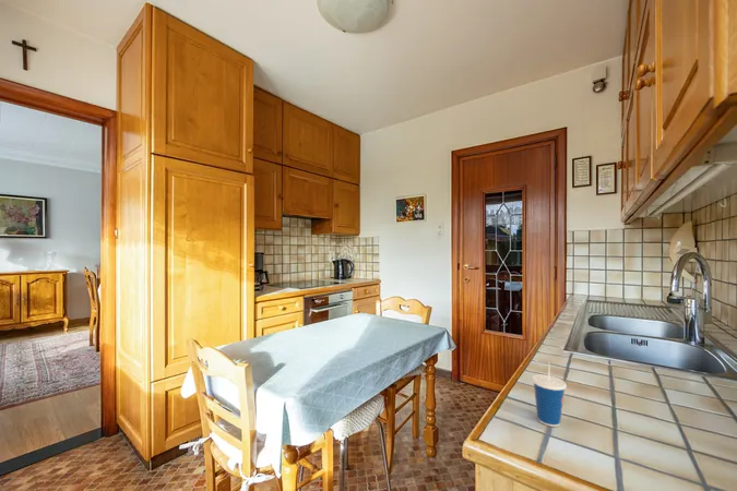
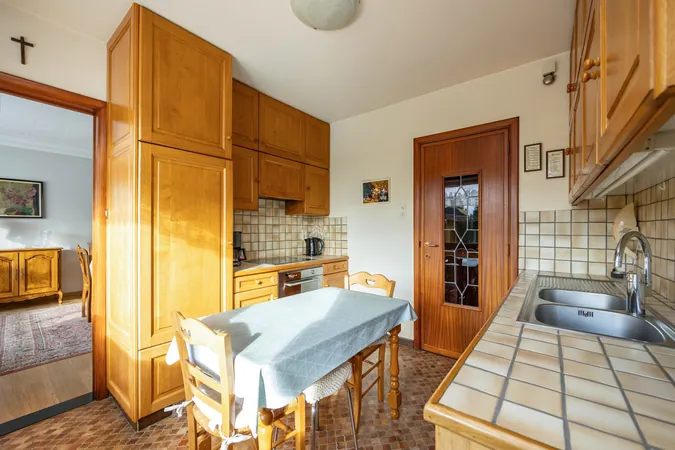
- cup [531,360,568,428]
